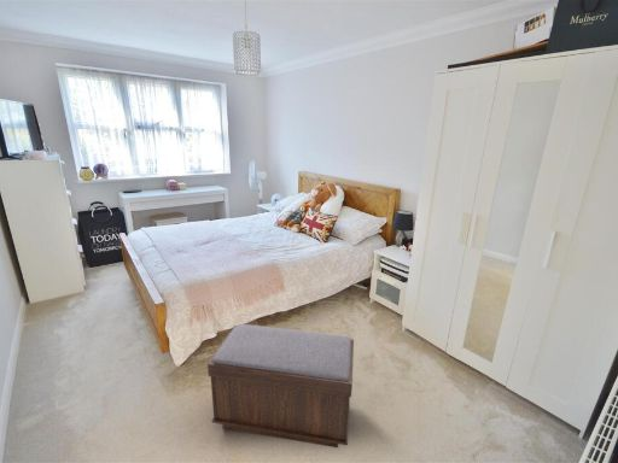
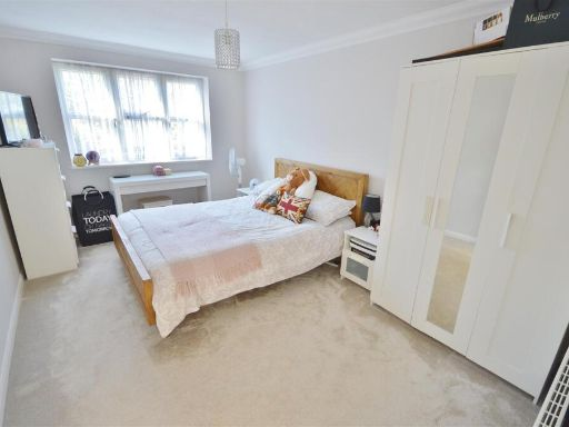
- bench [206,323,355,449]
